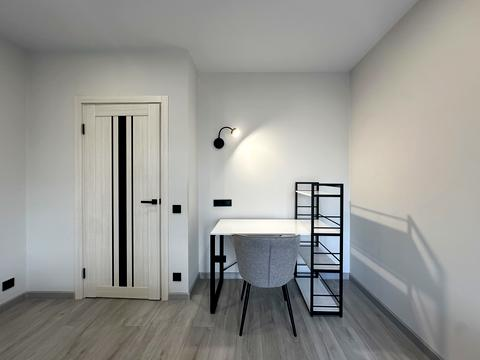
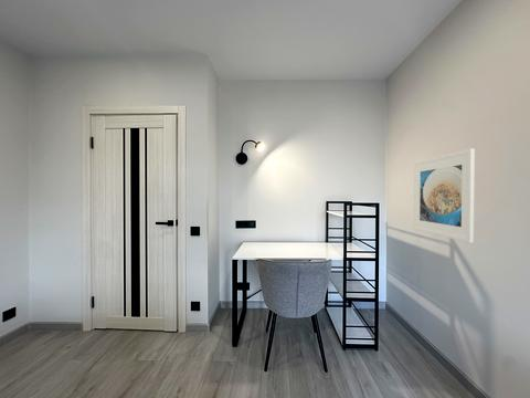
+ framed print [413,148,476,244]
